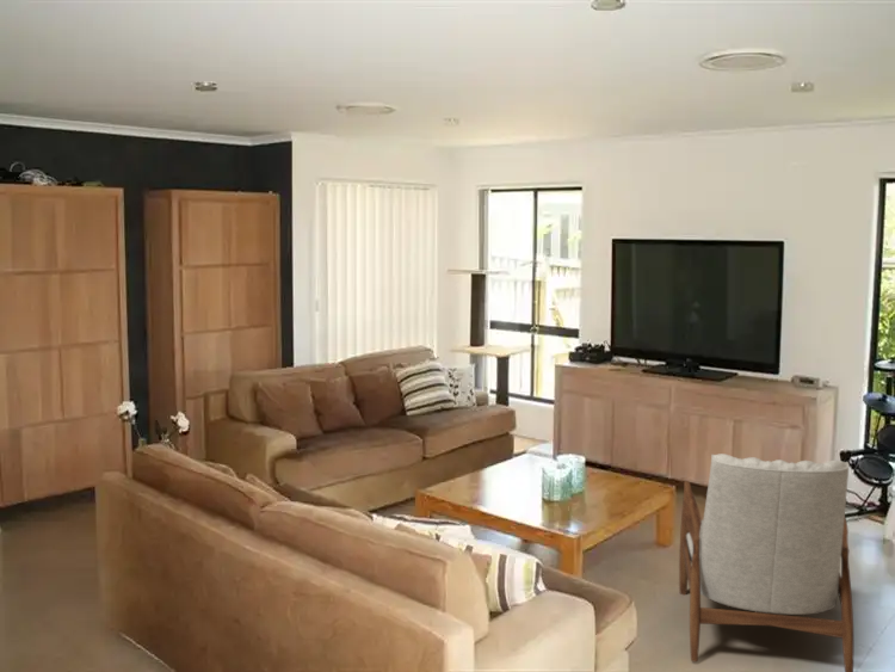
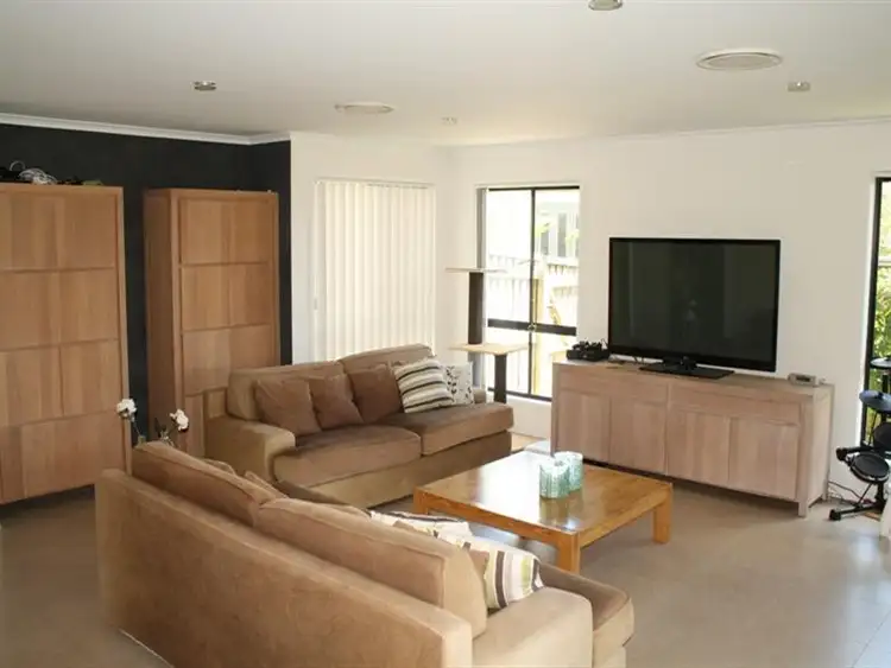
- armchair [678,452,854,672]
